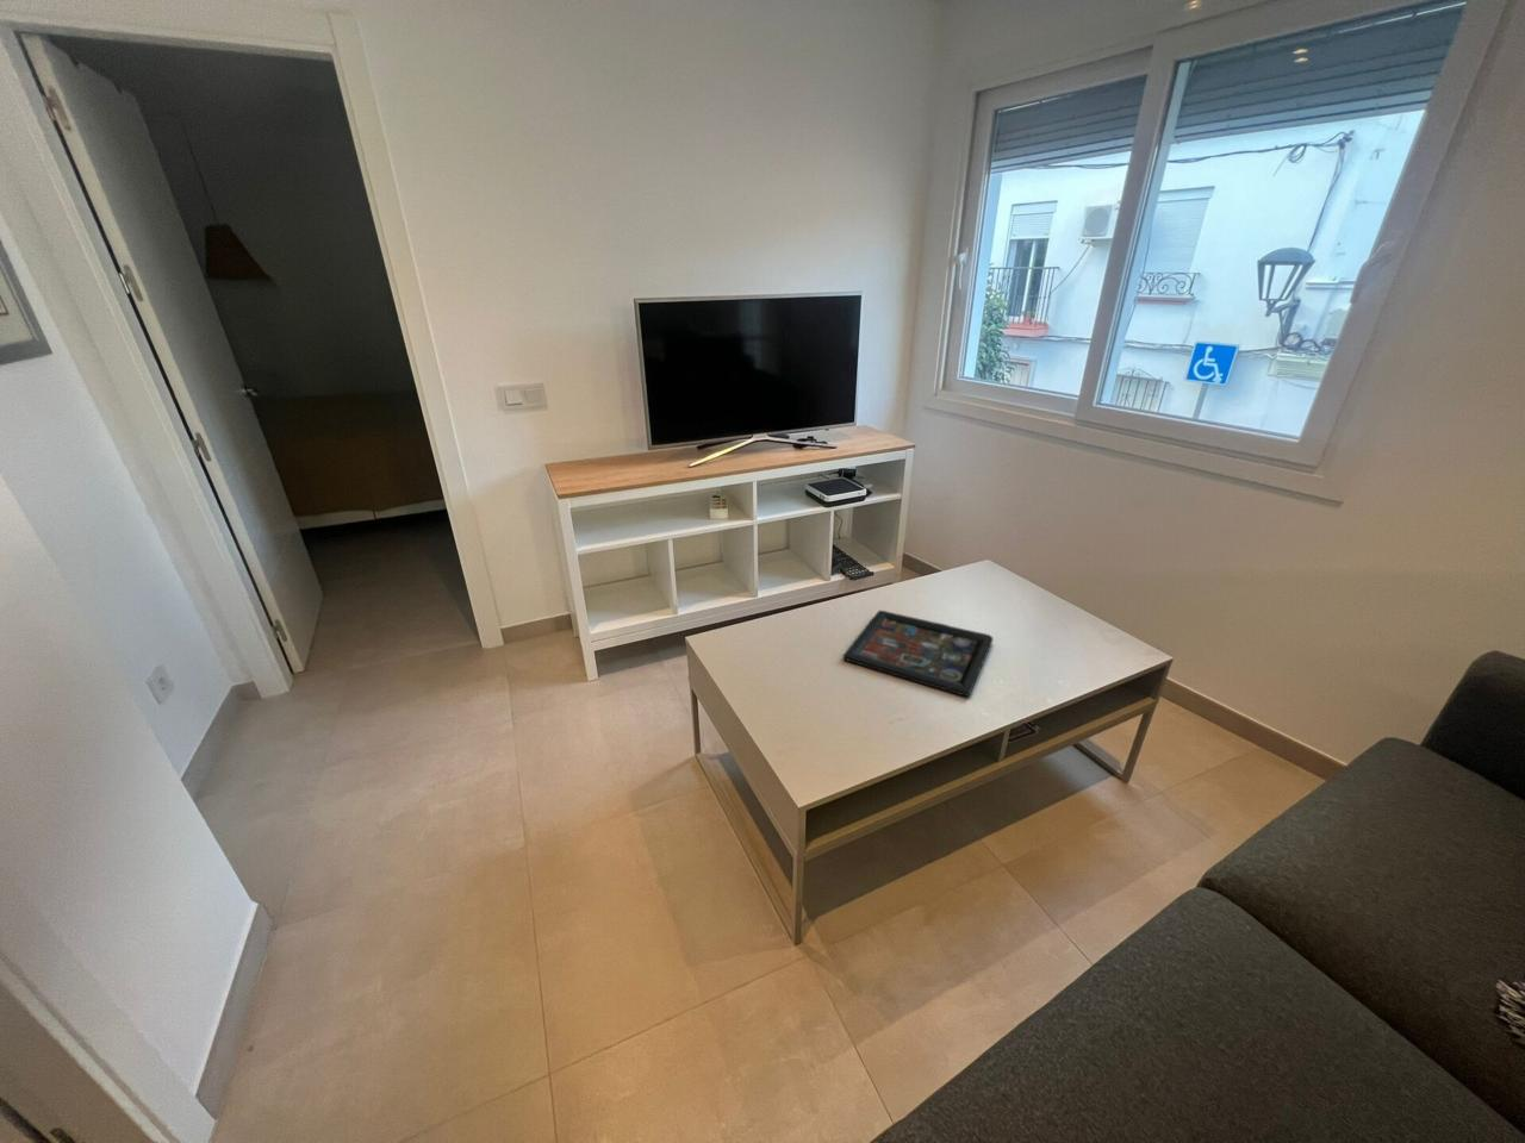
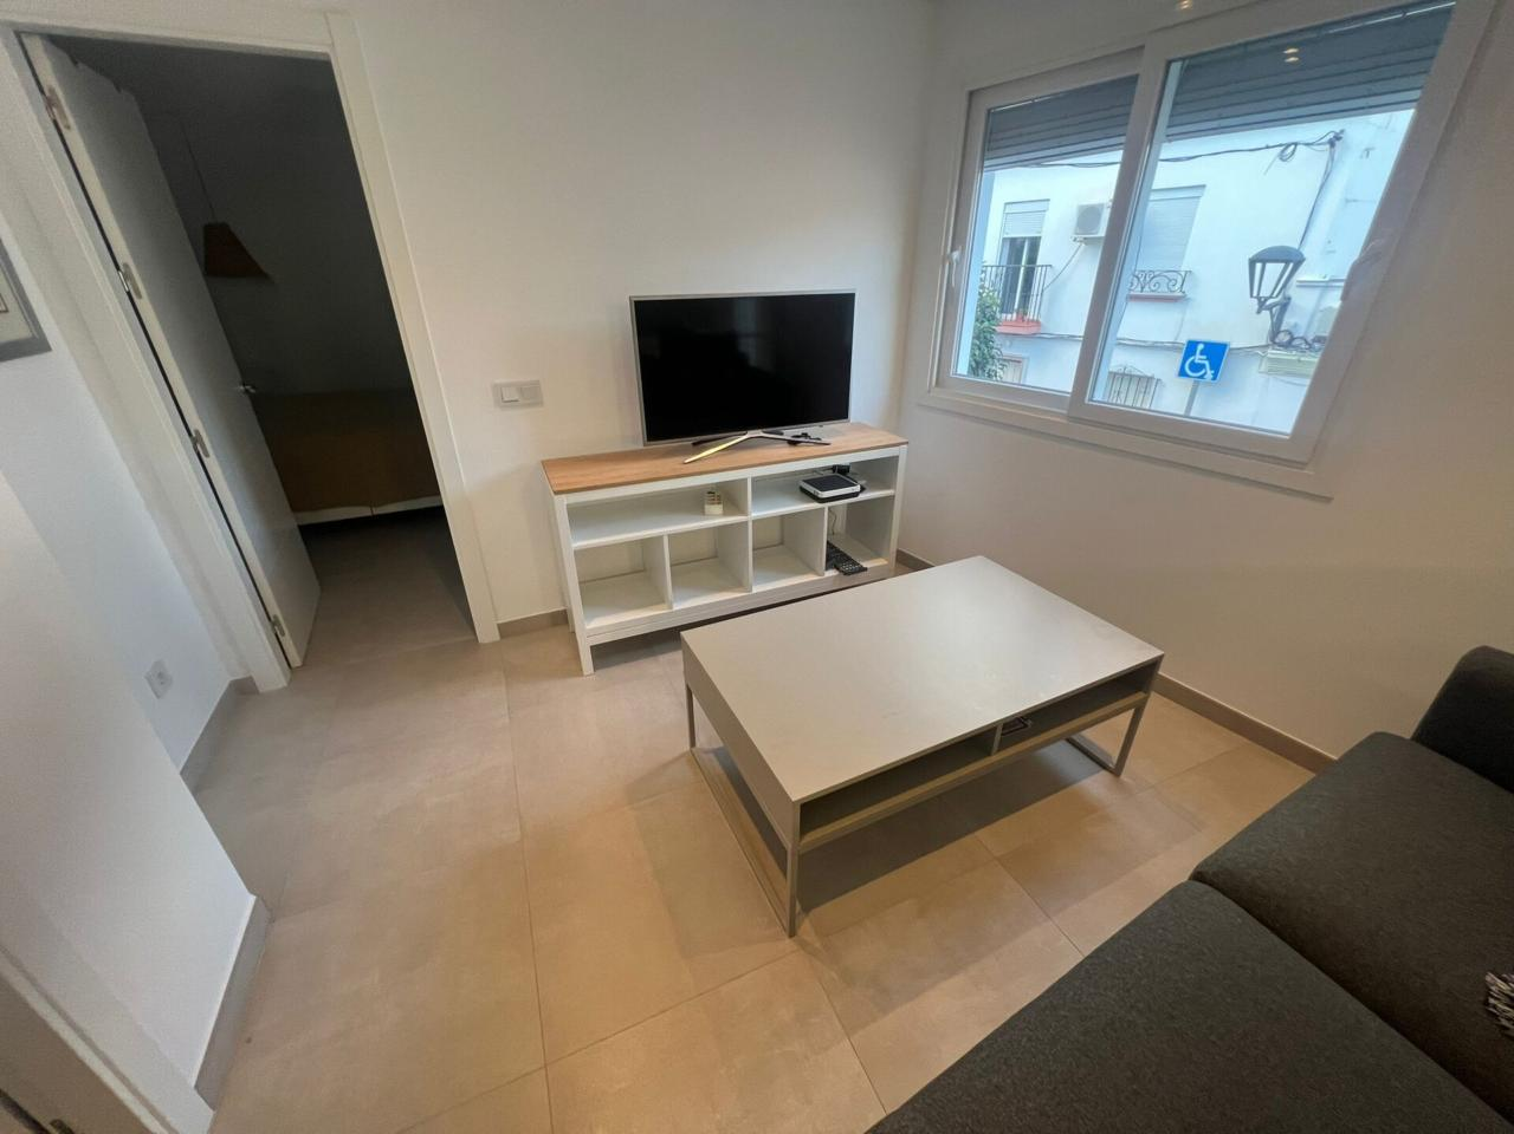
- decorative tray [842,610,993,698]
